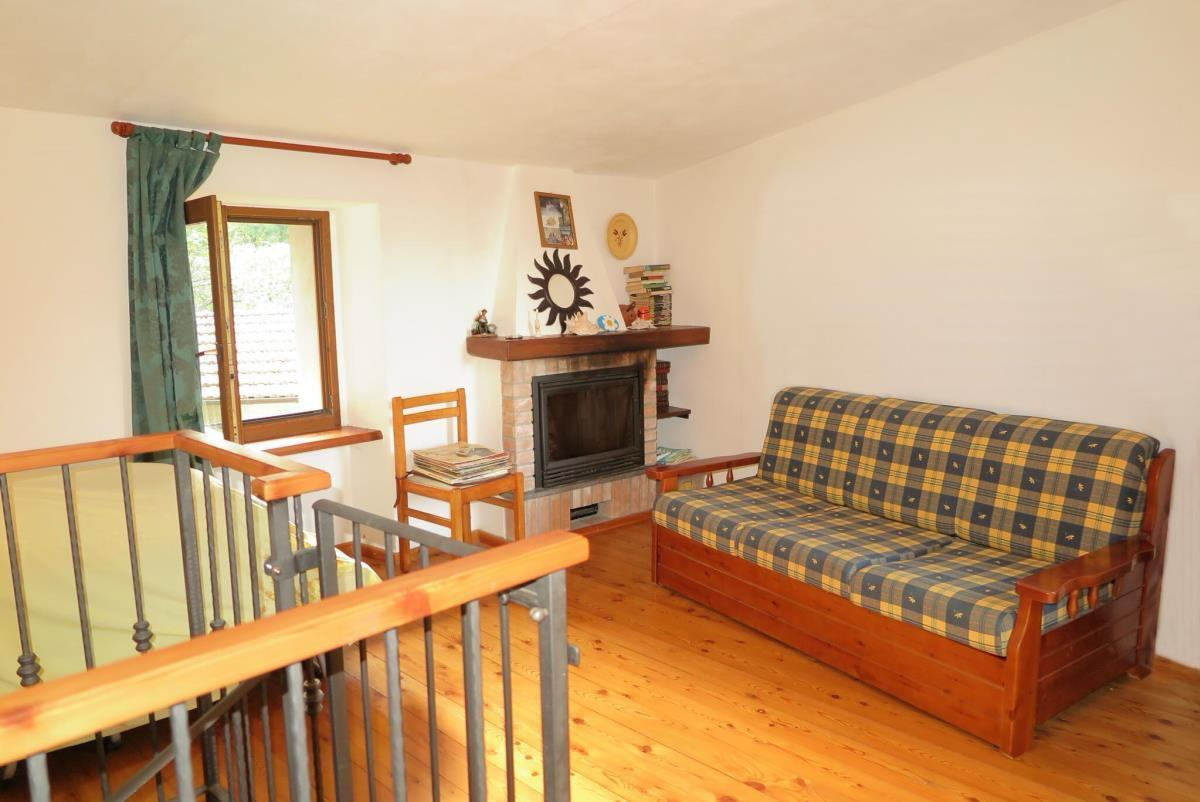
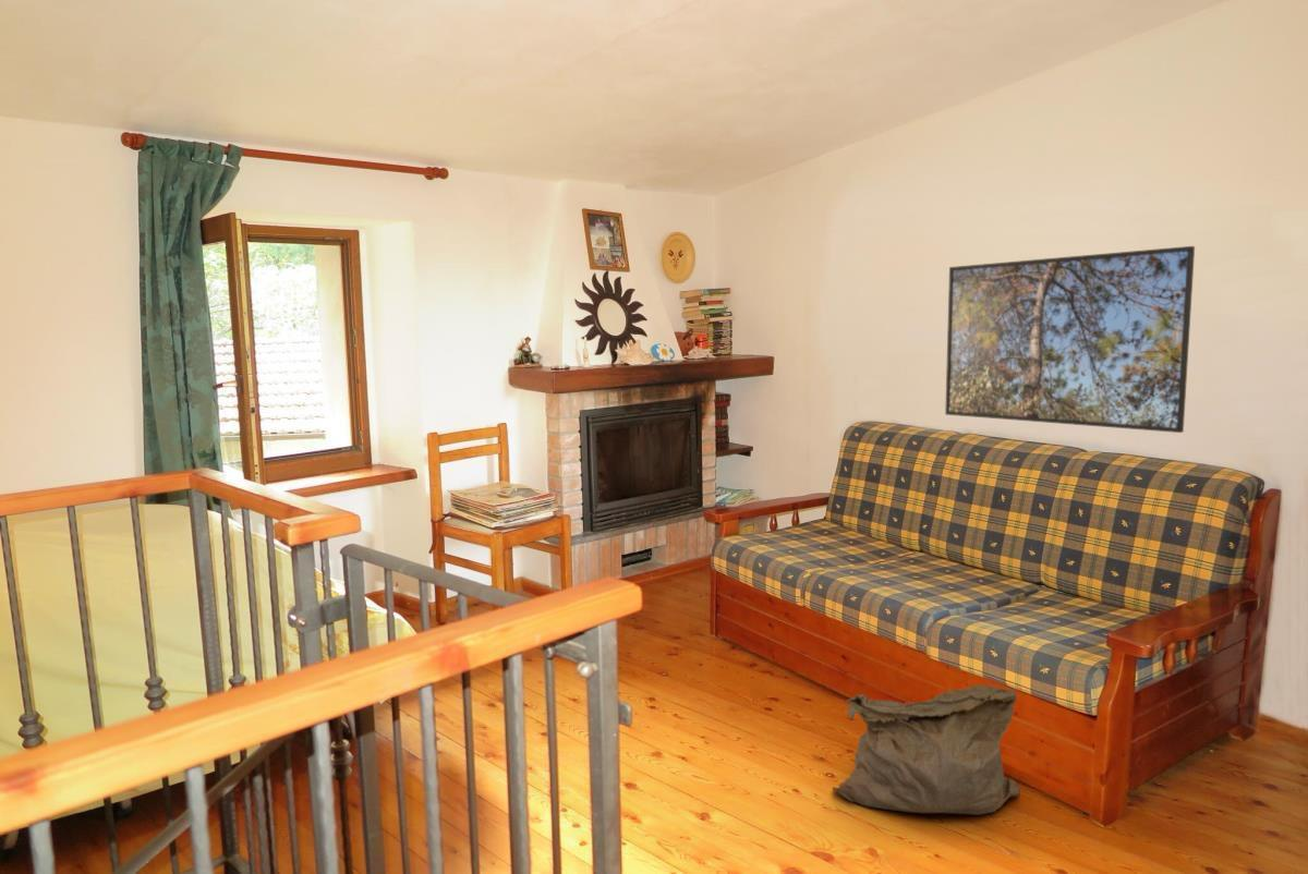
+ bag [831,683,1021,816]
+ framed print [944,245,1196,434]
